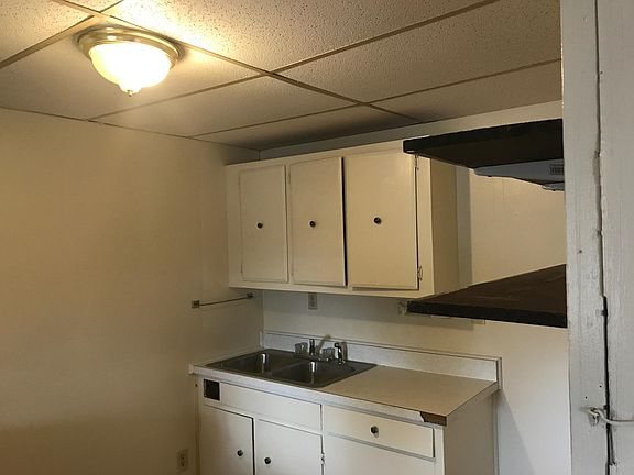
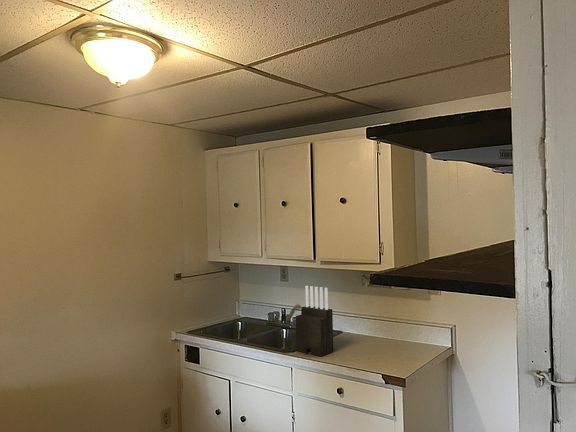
+ knife block [295,285,334,357]
